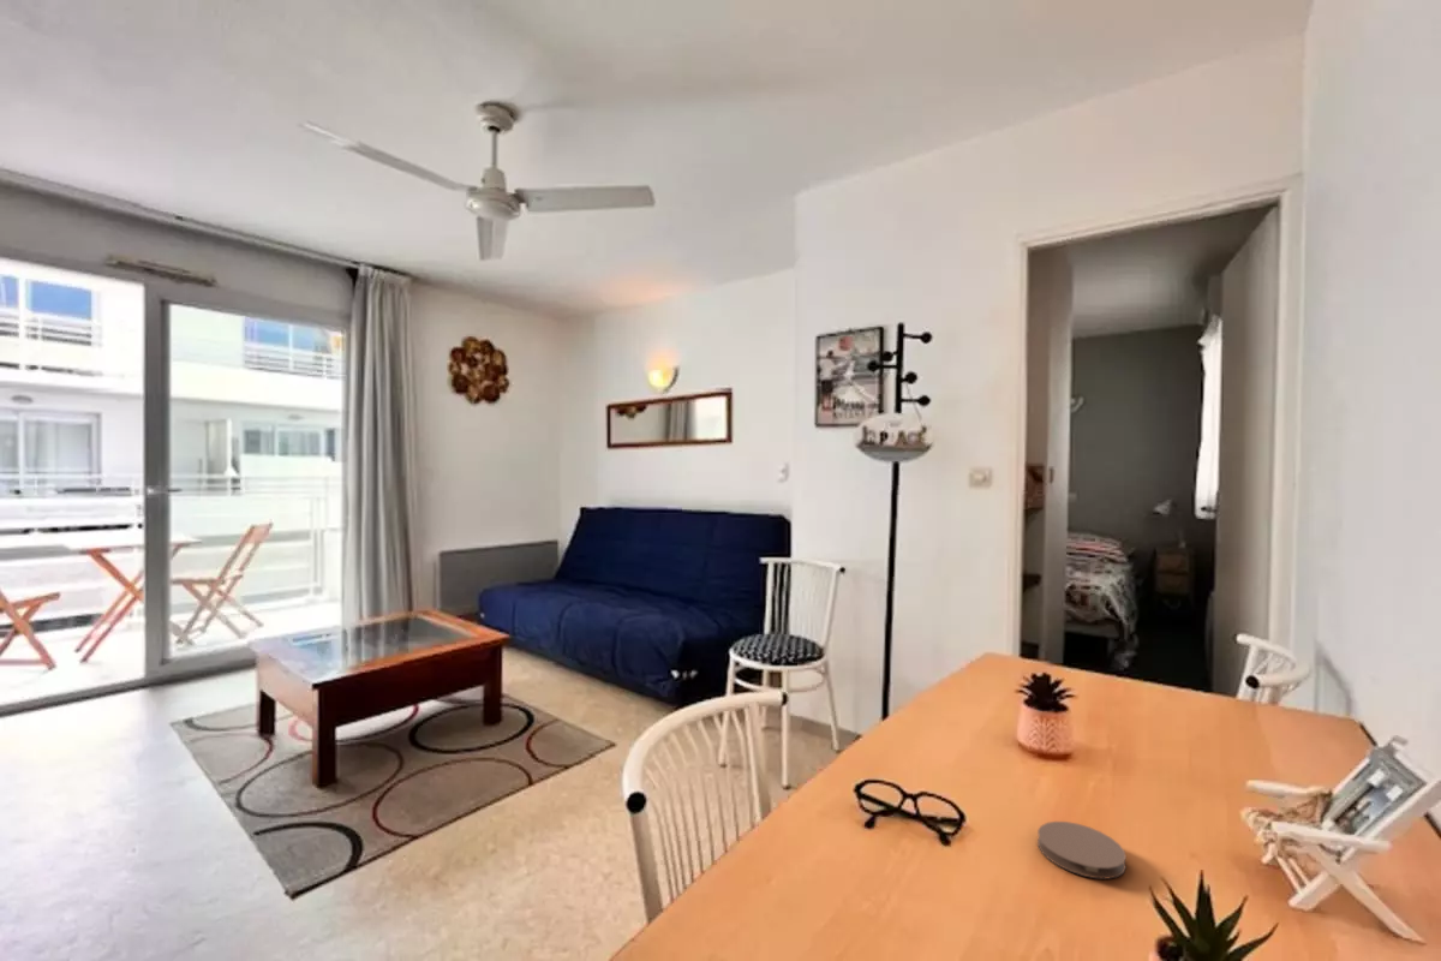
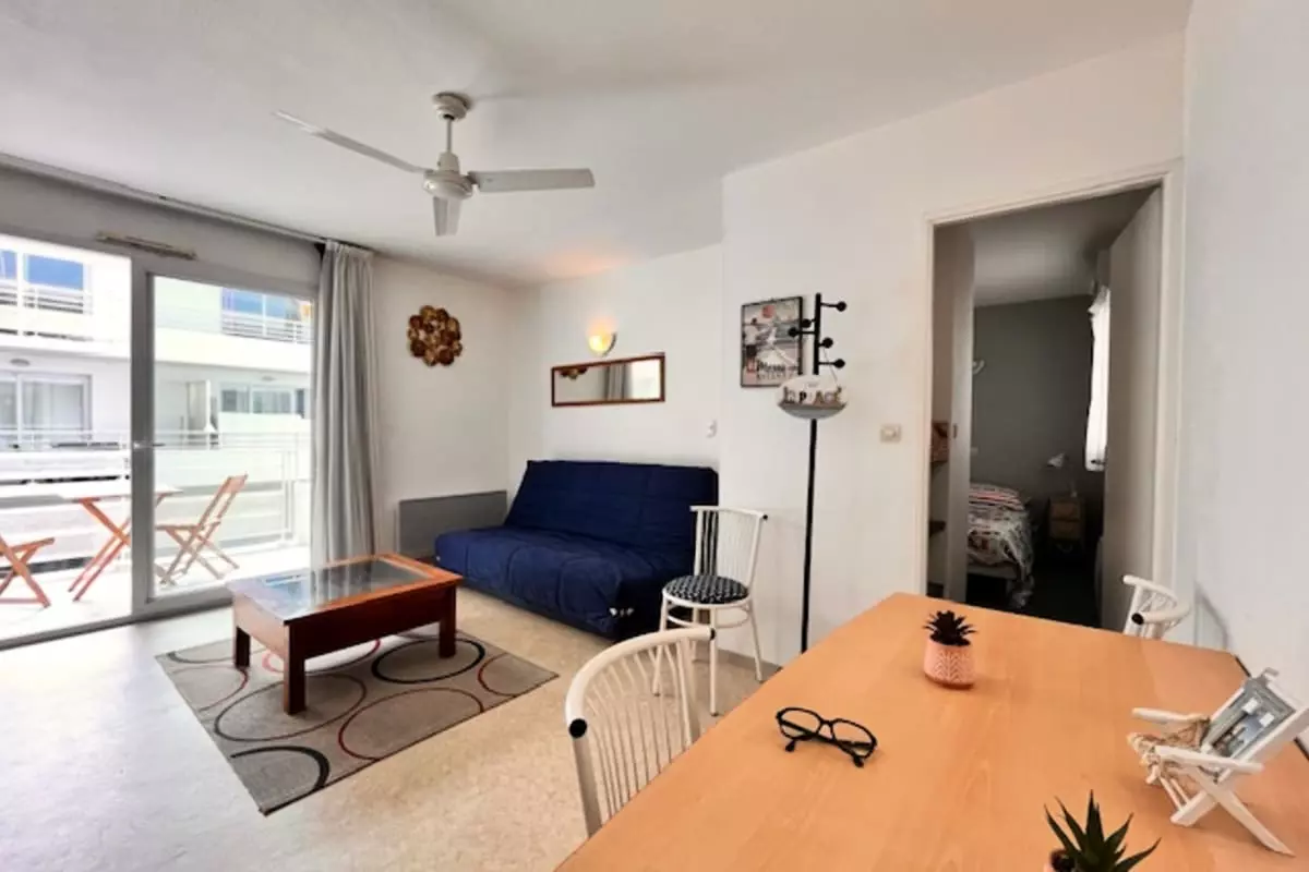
- coaster [1036,820,1128,881]
